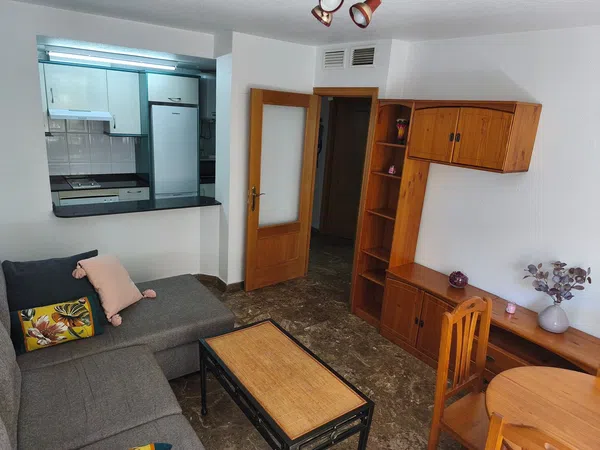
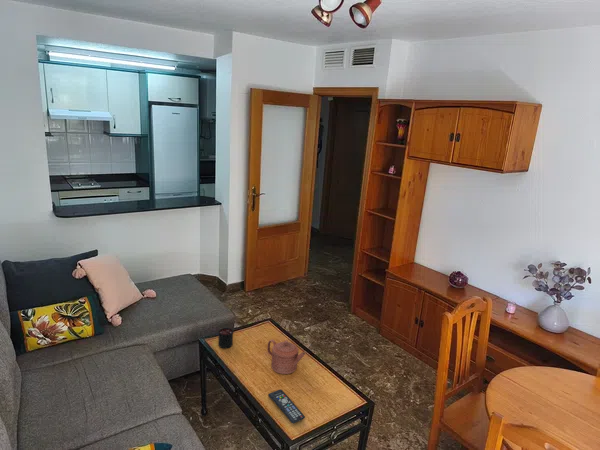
+ candle [217,327,235,349]
+ remote control [267,389,306,424]
+ teapot [266,339,306,375]
